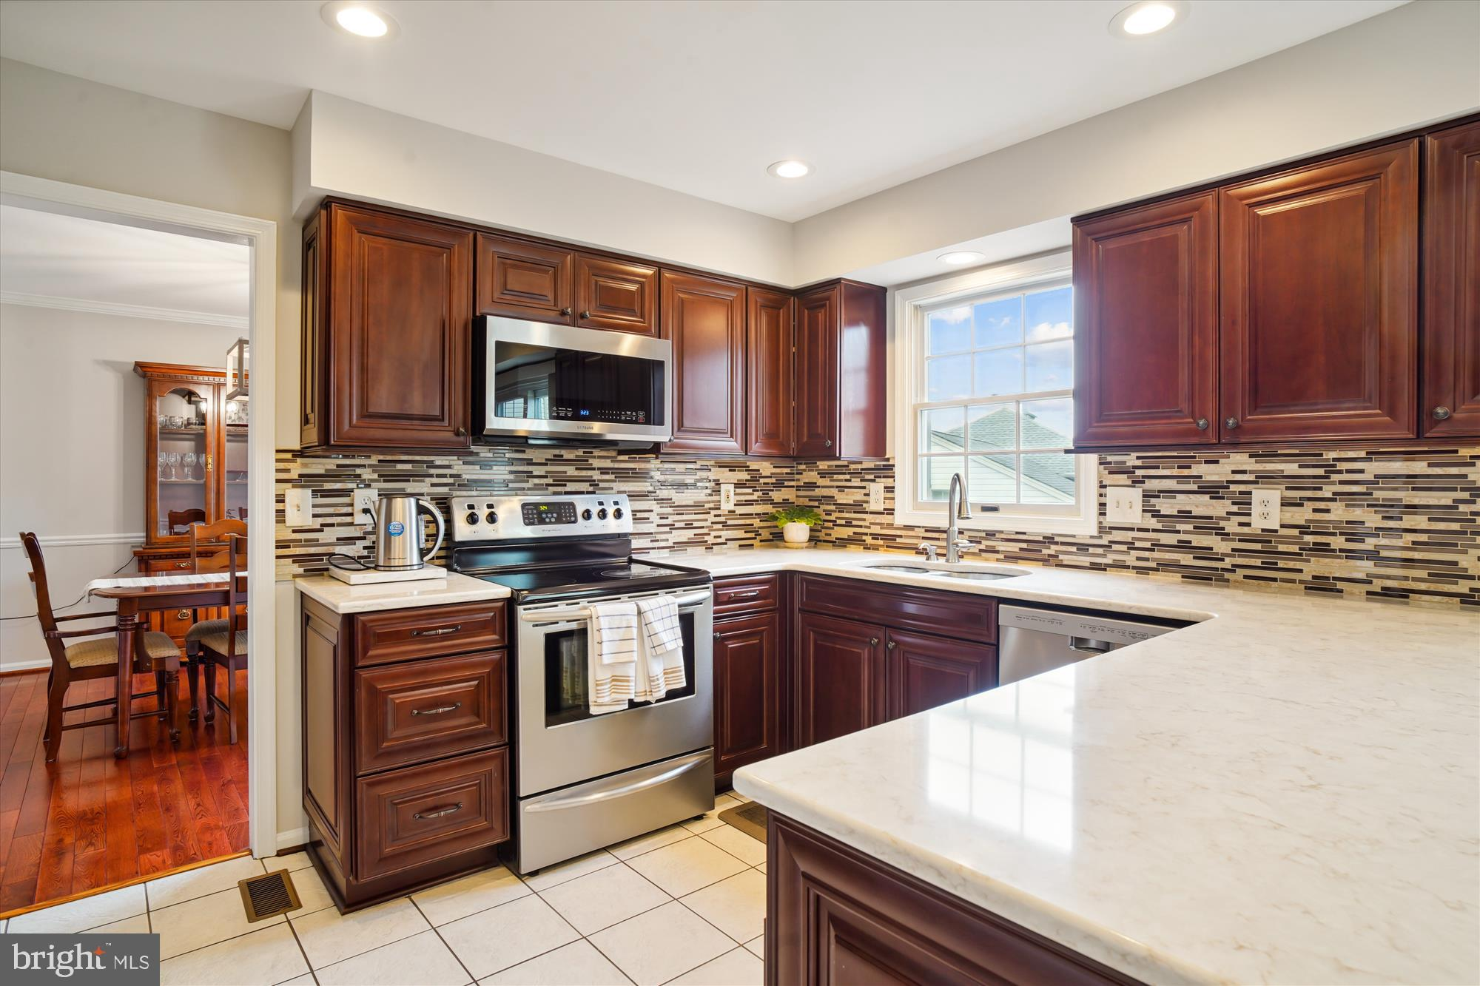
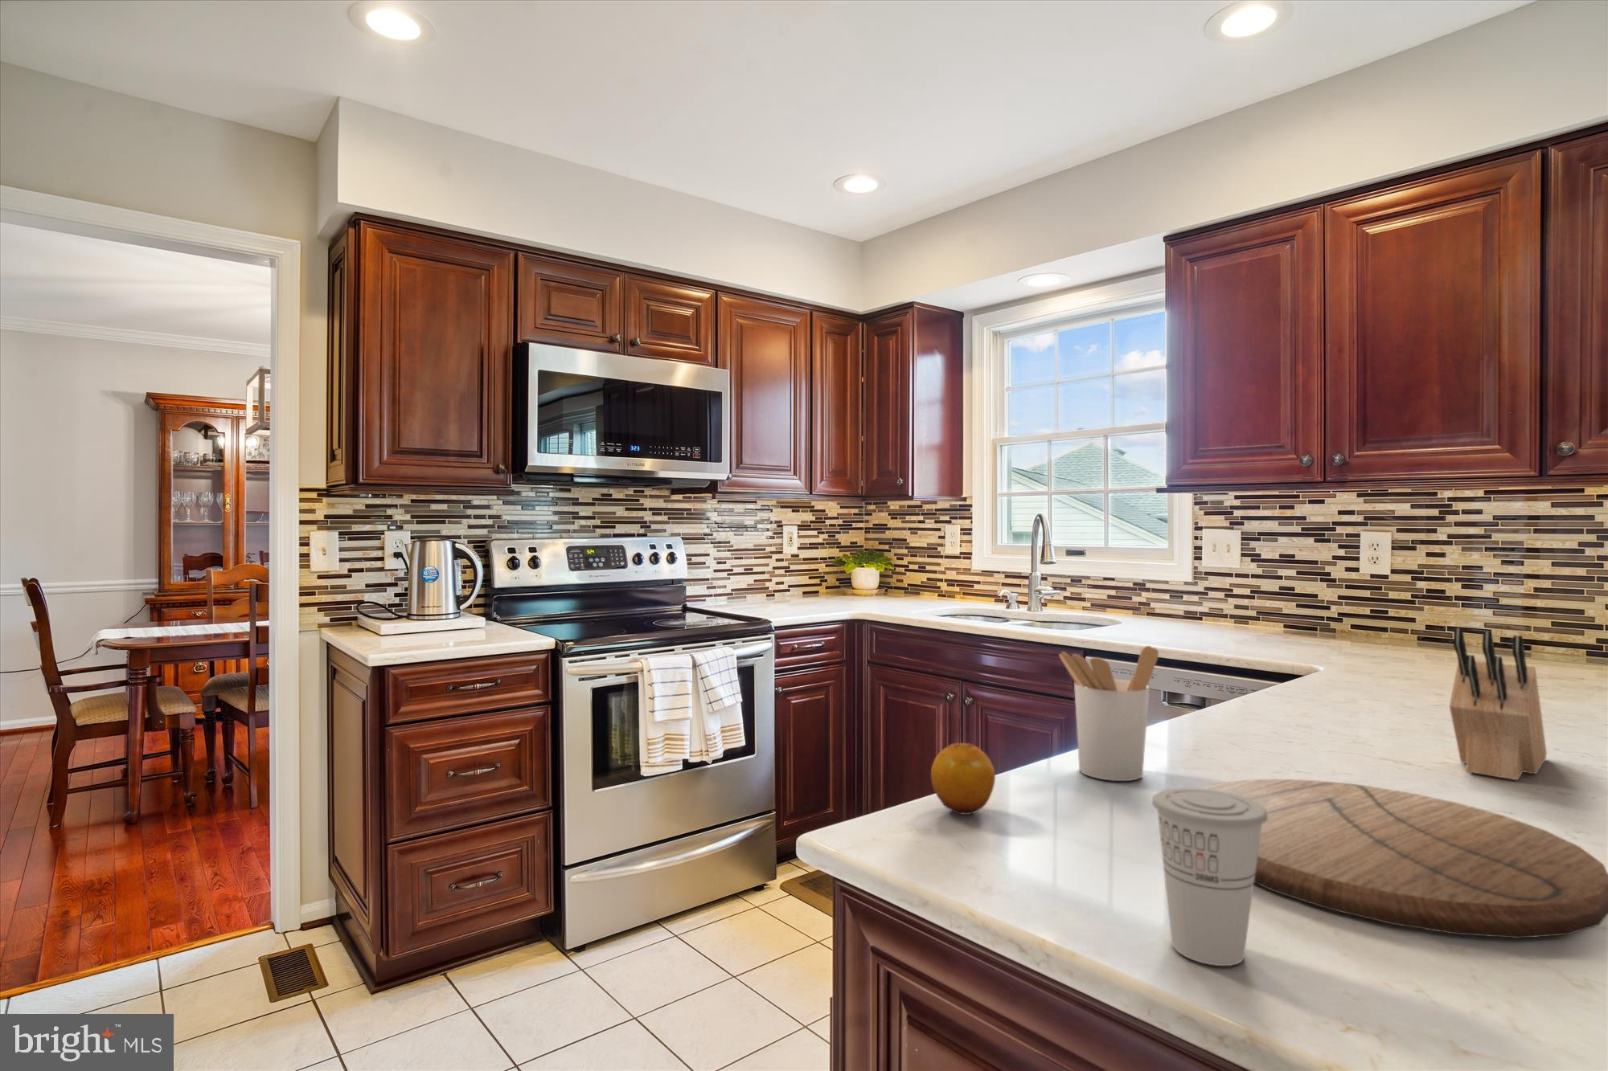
+ fruit [930,742,996,815]
+ cup [1151,787,1268,967]
+ utensil holder [1058,645,1160,782]
+ cutting board [1204,778,1608,940]
+ knife block [1449,628,1548,781]
